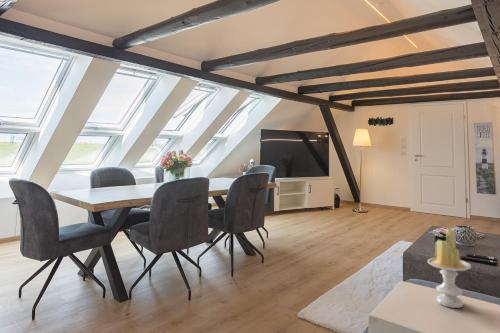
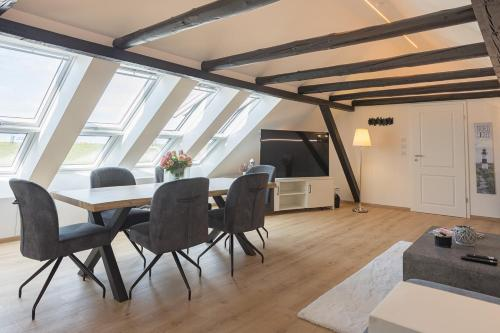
- candle [426,227,472,309]
